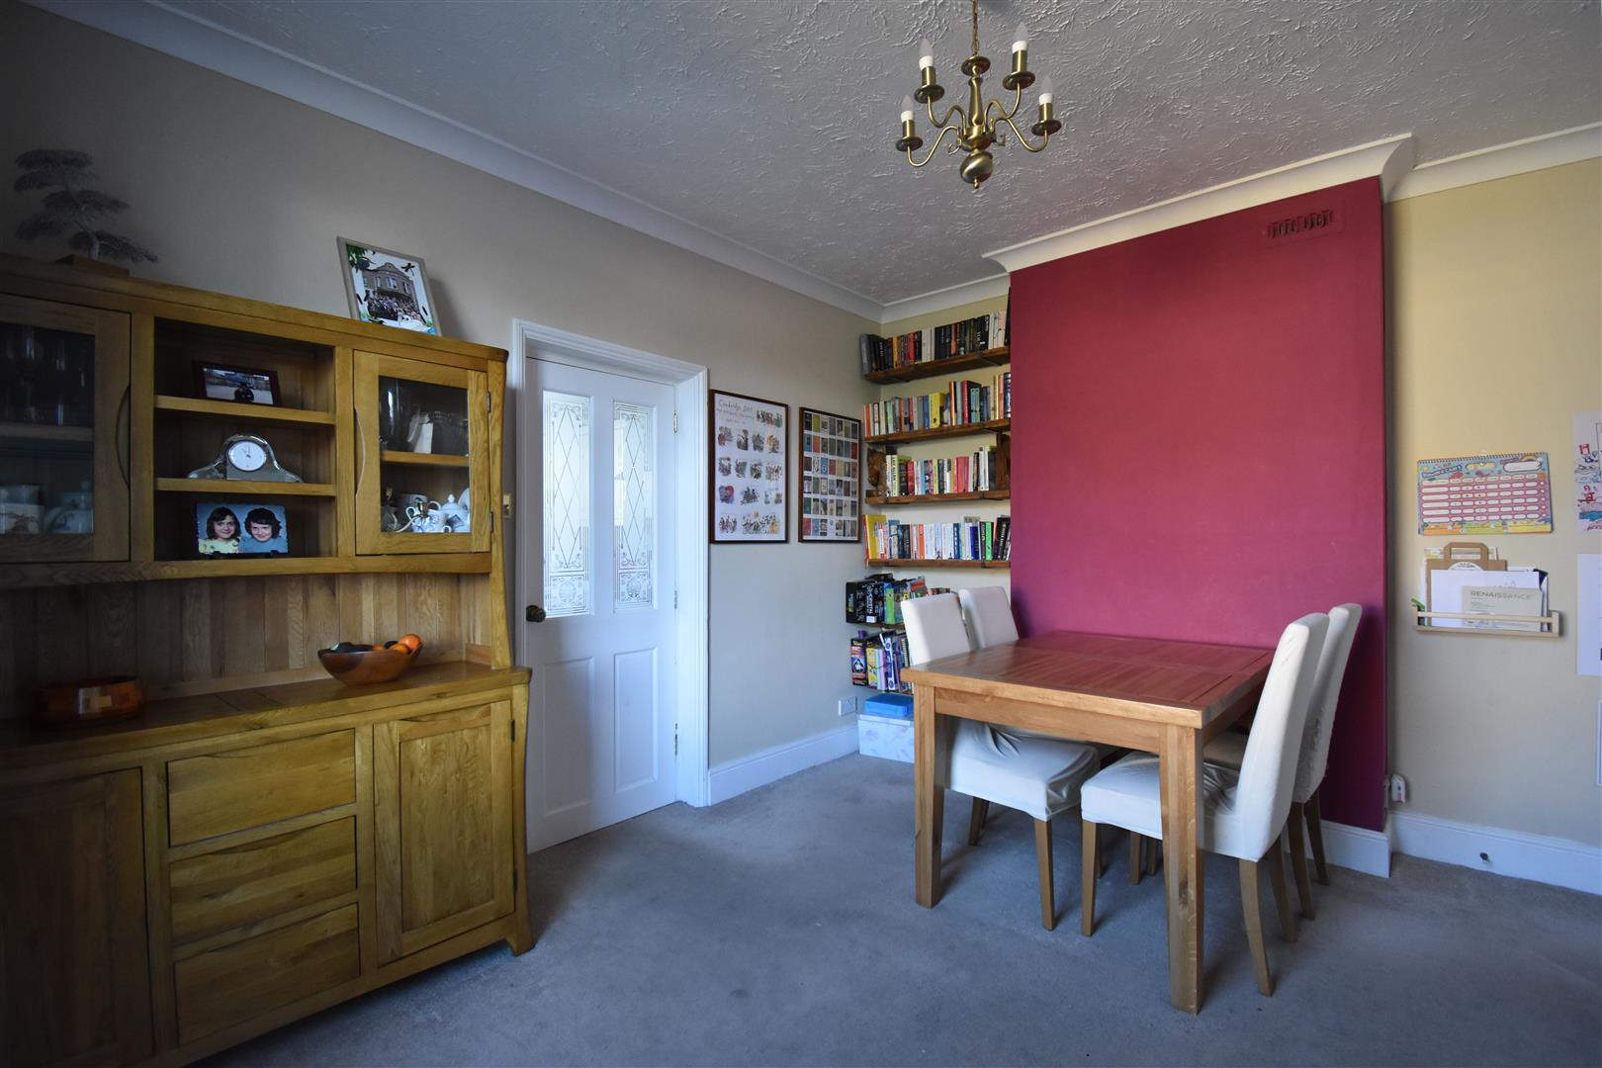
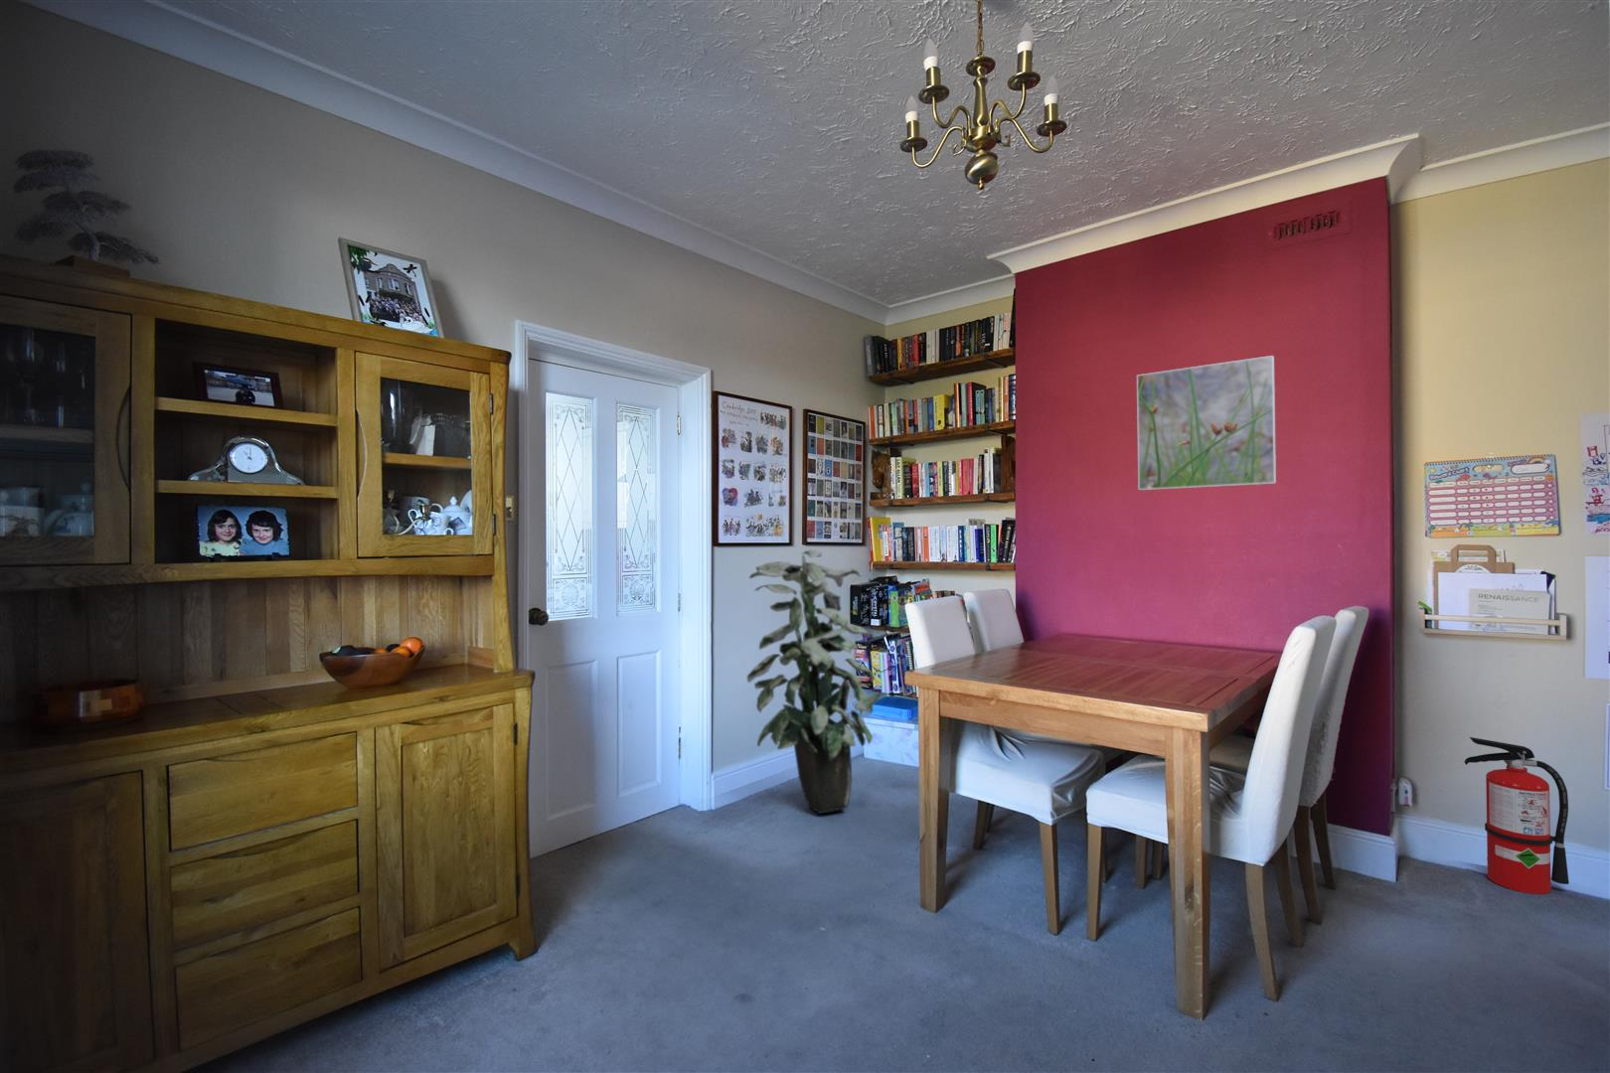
+ fire extinguisher [1463,736,1570,895]
+ indoor plant [746,548,884,814]
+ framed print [1136,354,1277,491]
